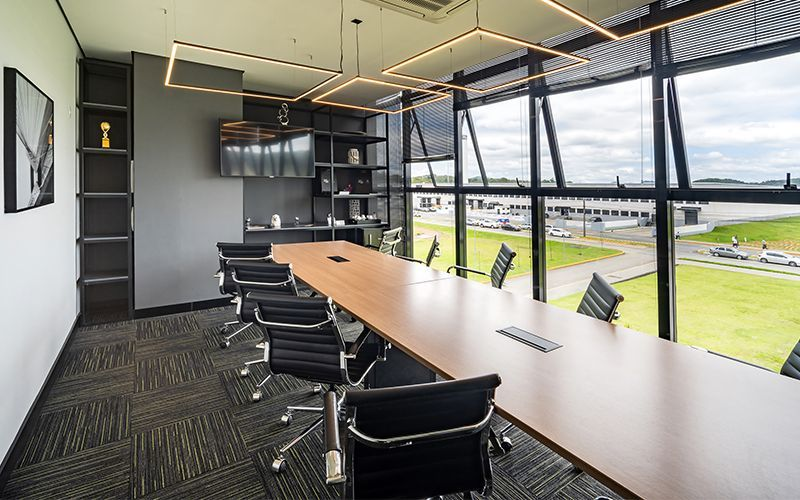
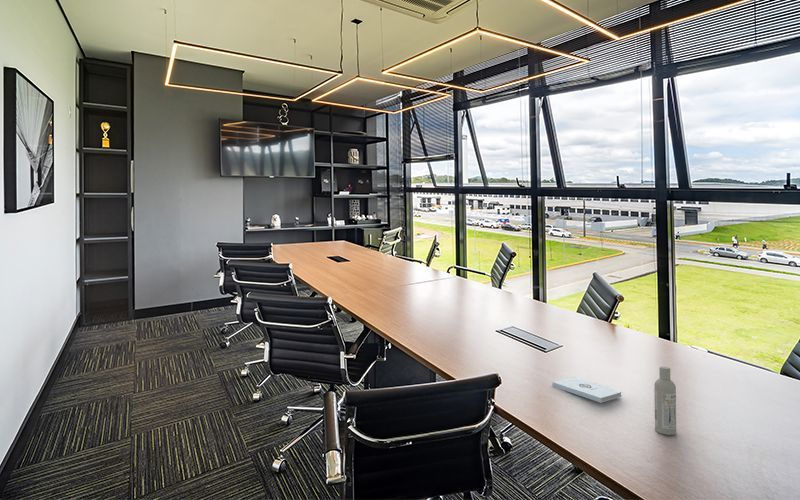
+ notepad [551,376,623,404]
+ bottle [653,366,677,436]
